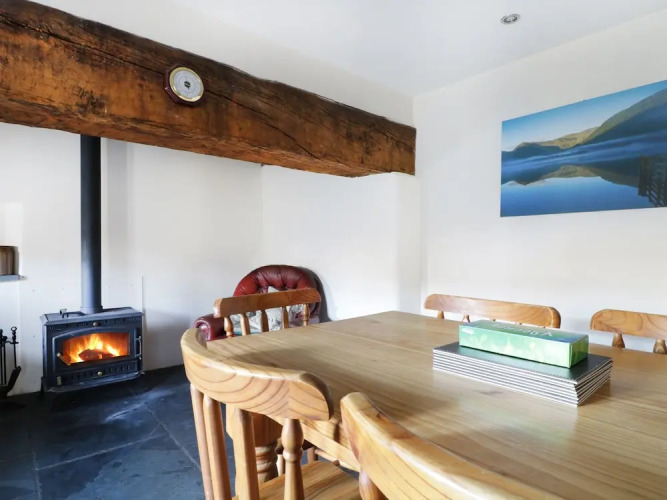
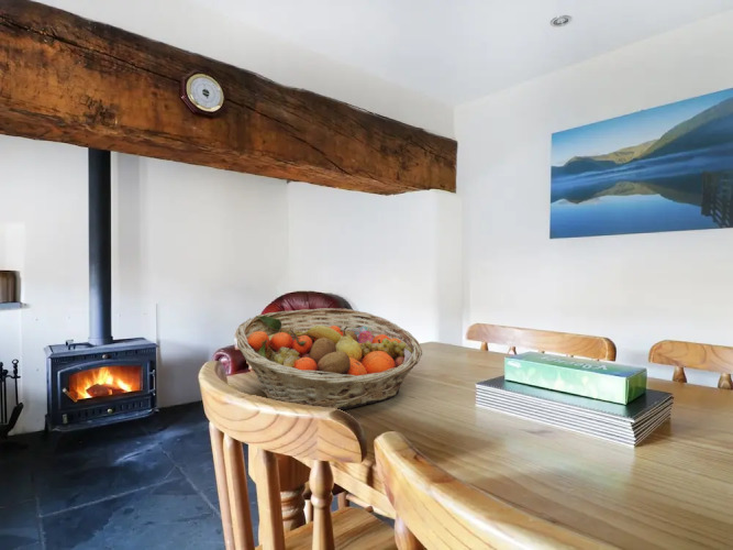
+ fruit basket [235,307,423,411]
